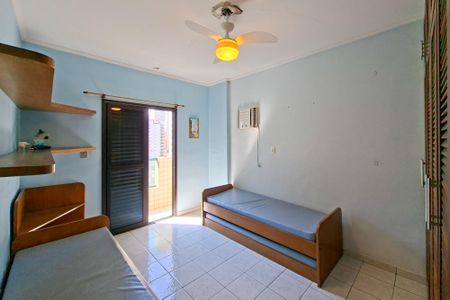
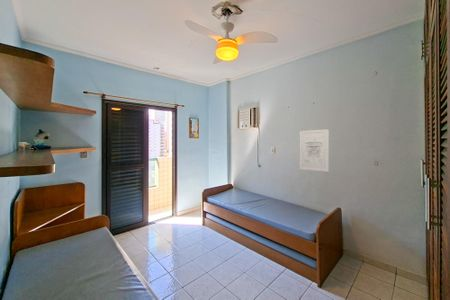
+ wall art [299,128,330,173]
